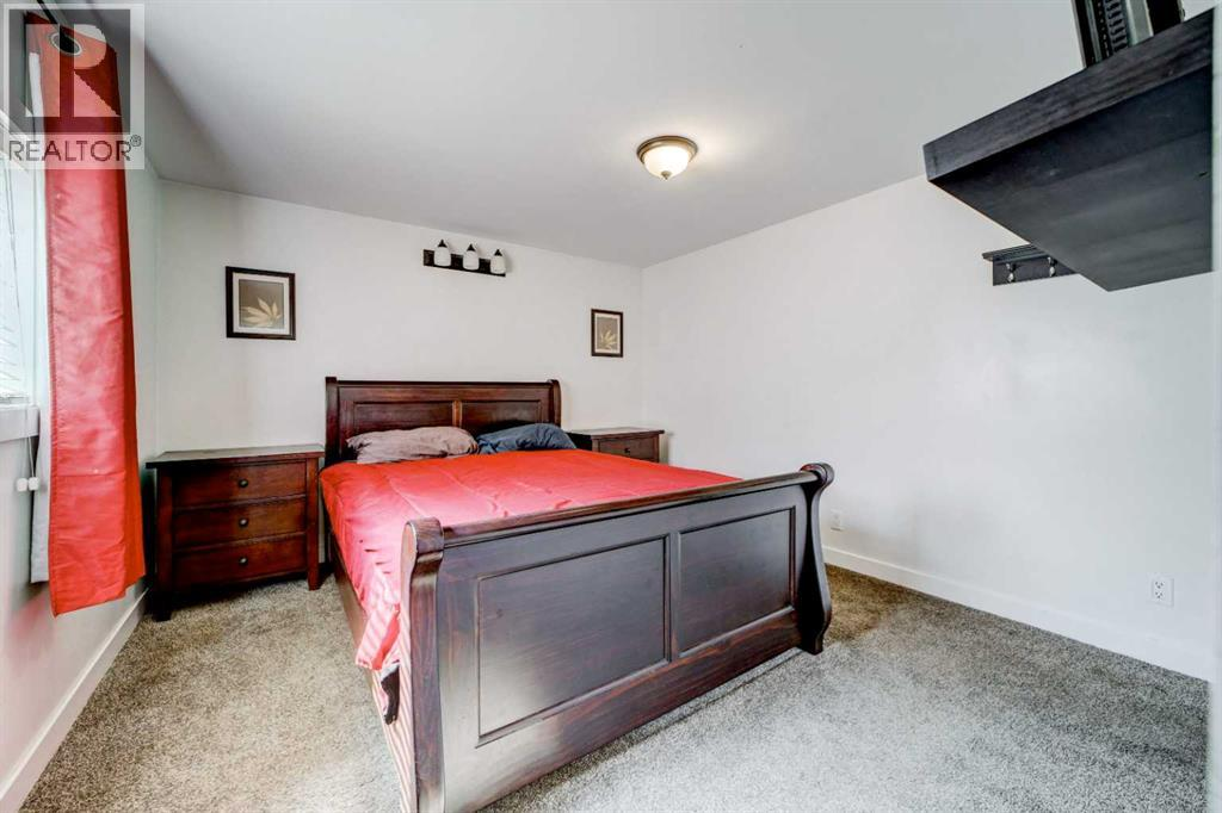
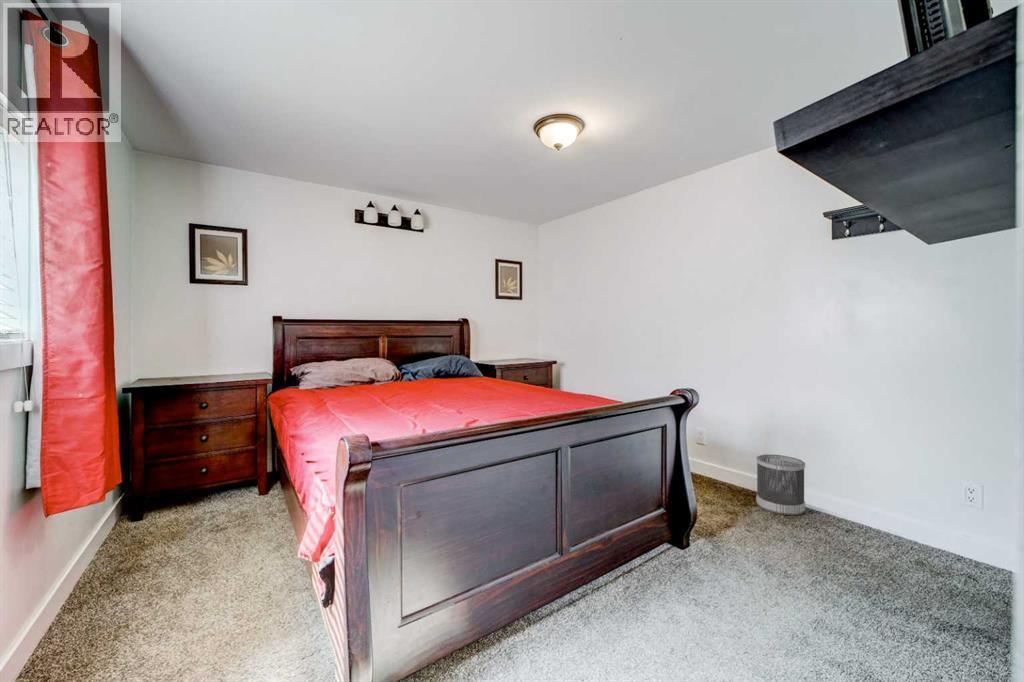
+ wastebasket [755,453,806,516]
